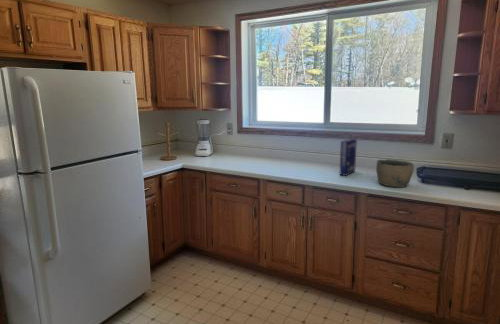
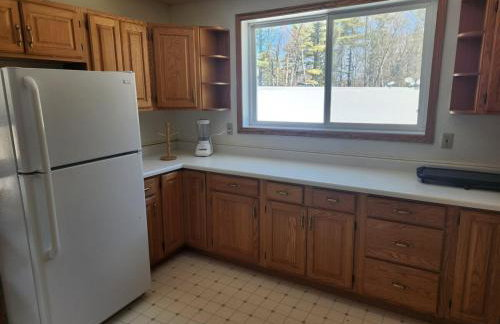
- bowl [375,158,415,188]
- cereal box [339,138,358,177]
